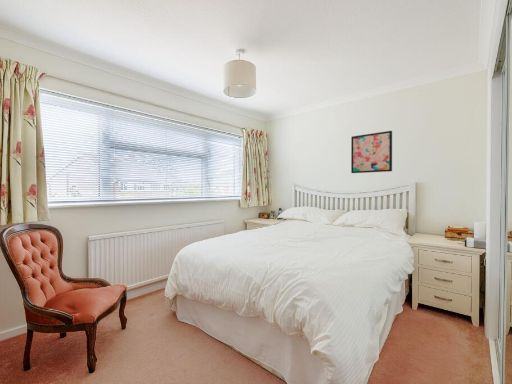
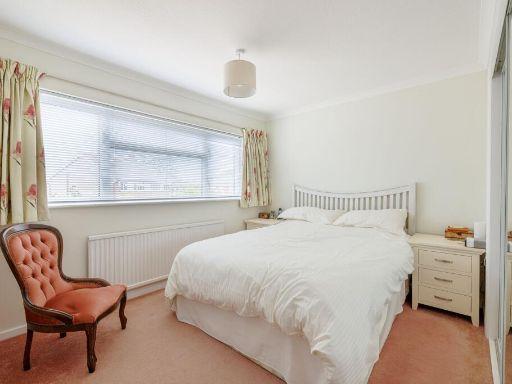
- wall art [350,130,393,174]
